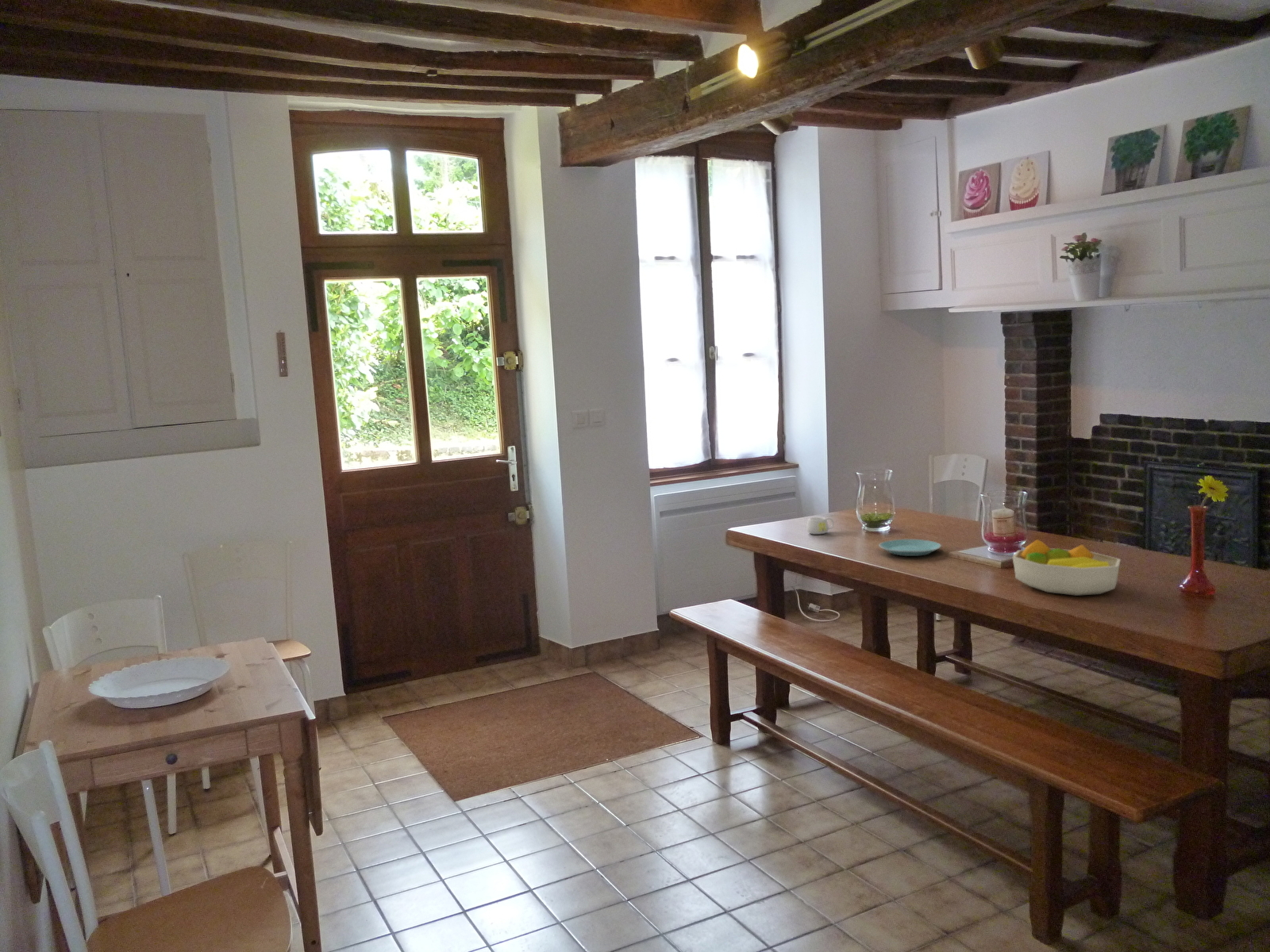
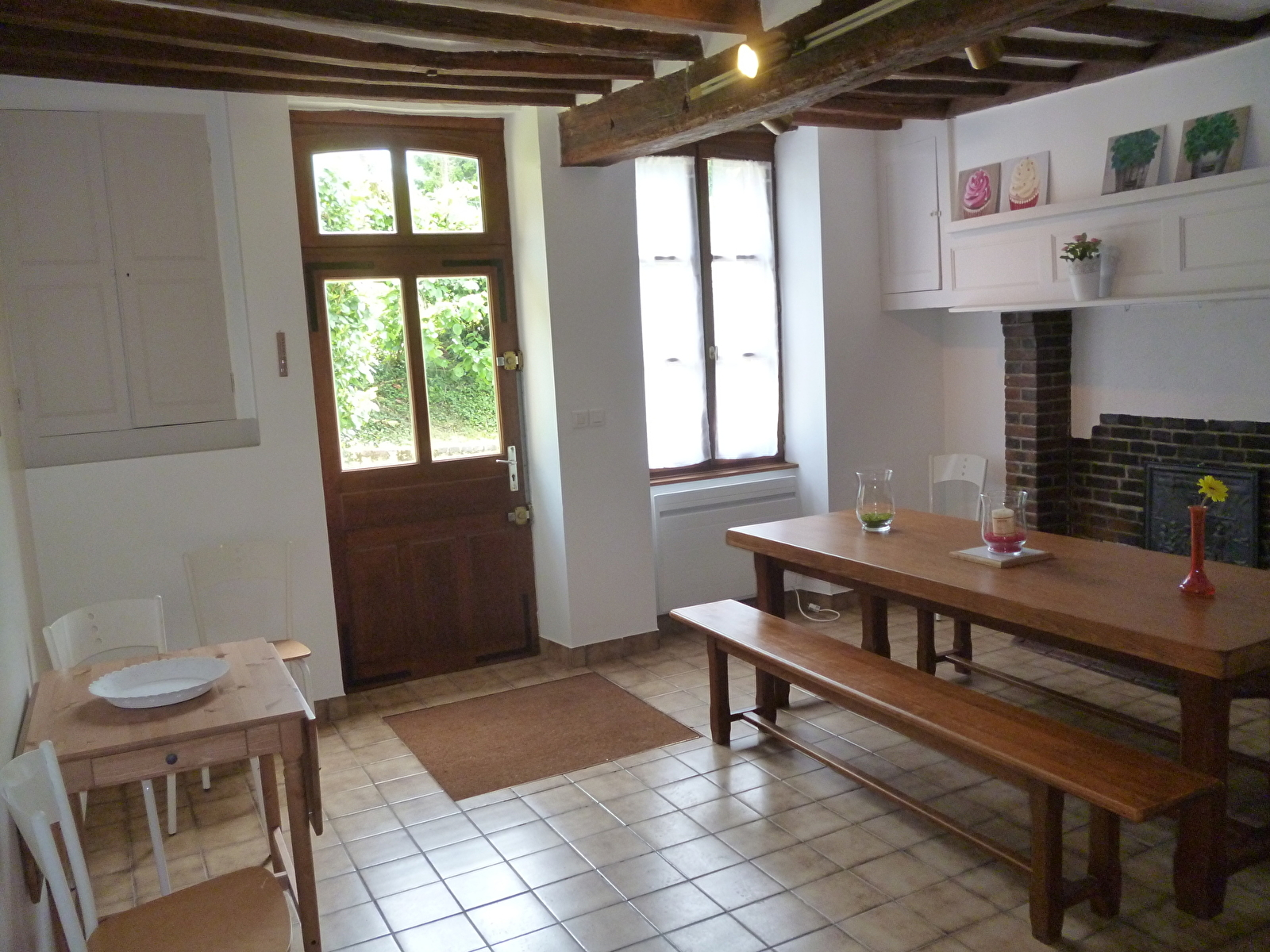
- mug [806,516,834,535]
- fruit bowl [1012,539,1122,597]
- plate [879,538,942,557]
